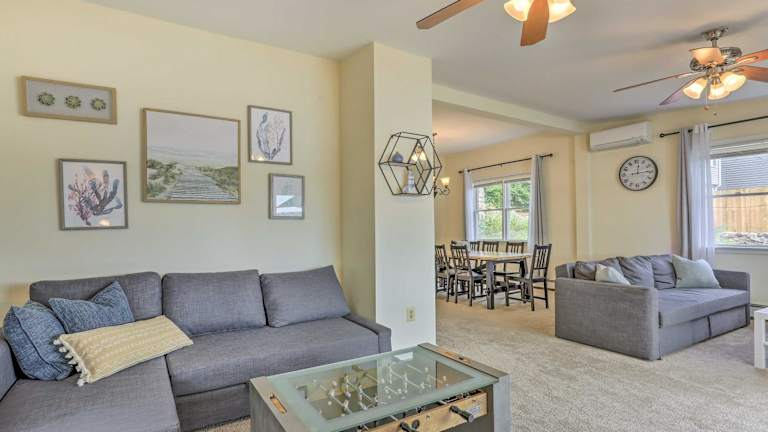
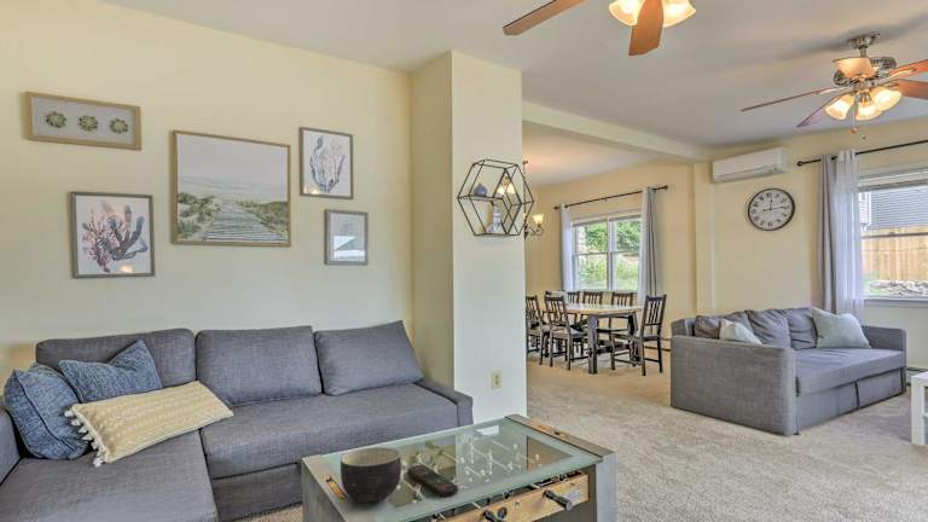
+ bowl [340,446,402,504]
+ remote control [406,464,459,498]
